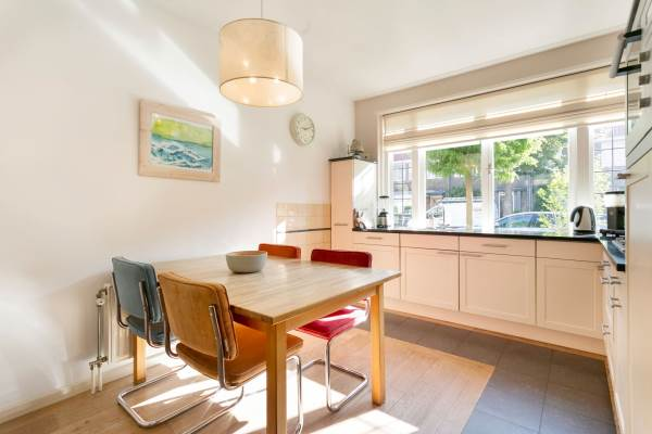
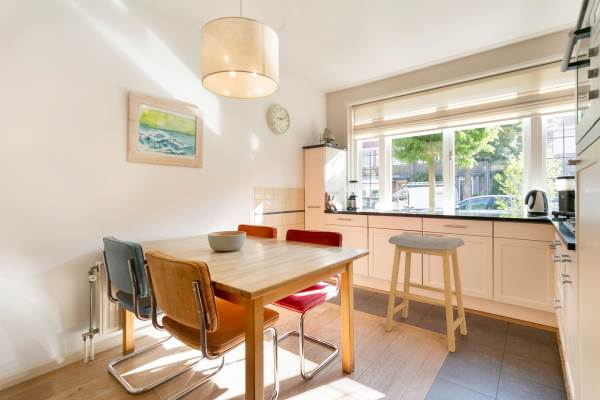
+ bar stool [384,233,468,353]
